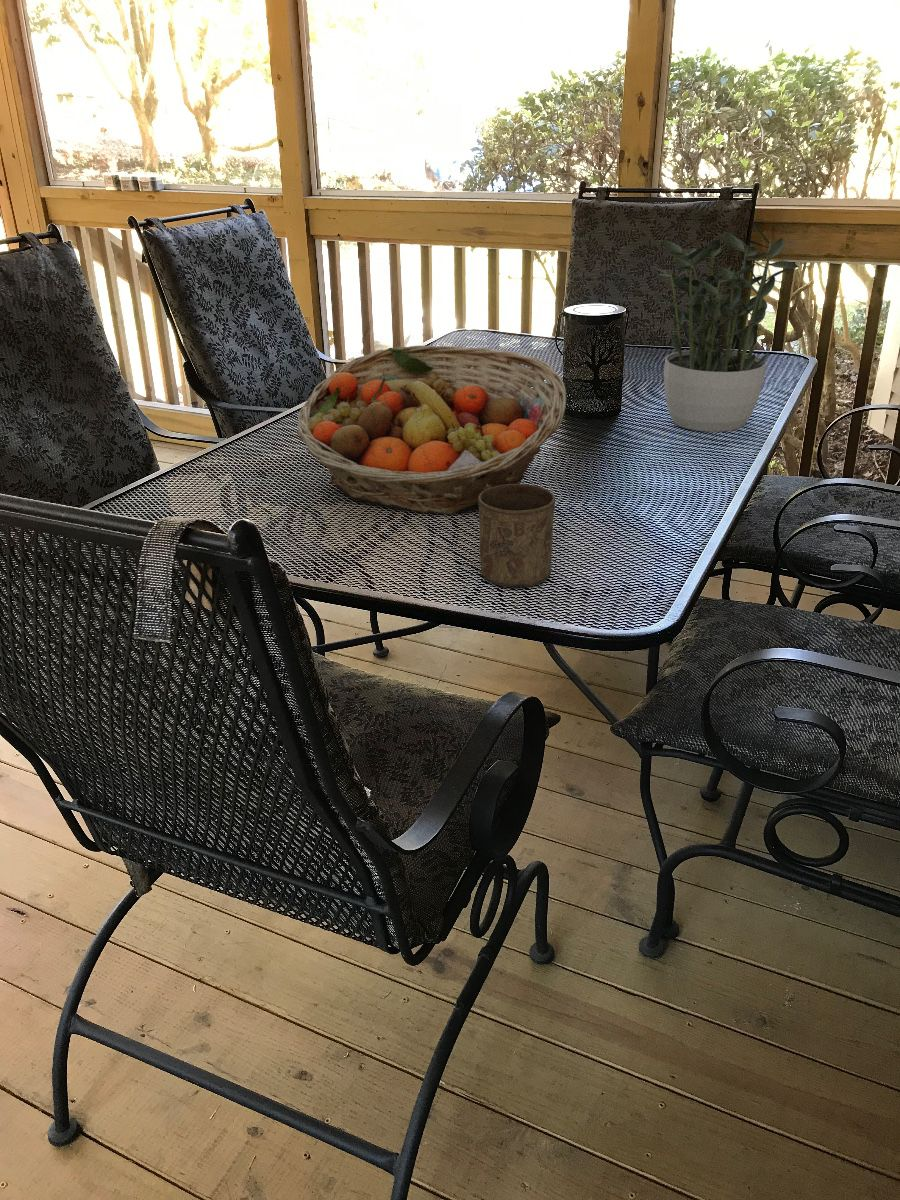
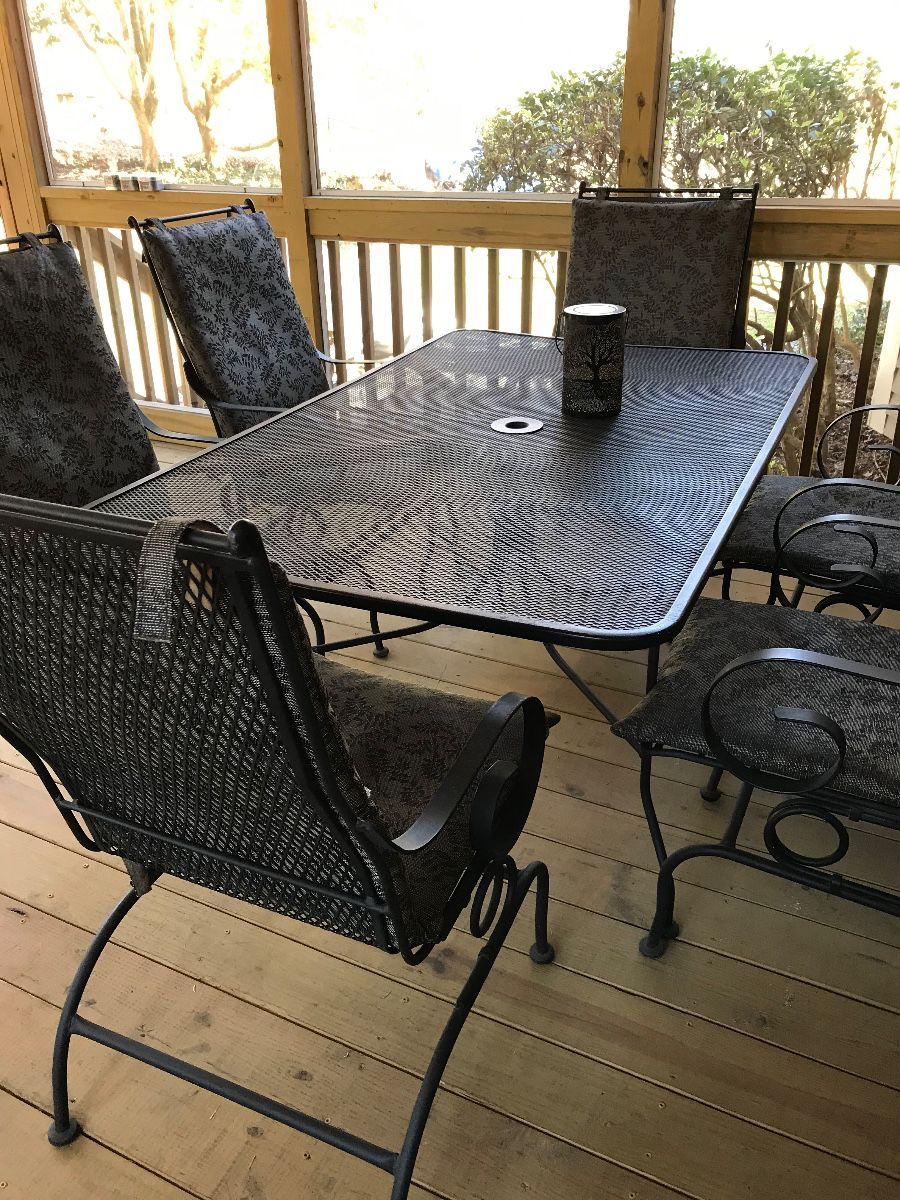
- potted plant [651,223,800,433]
- cup [478,483,556,589]
- fruit basket [296,345,567,515]
